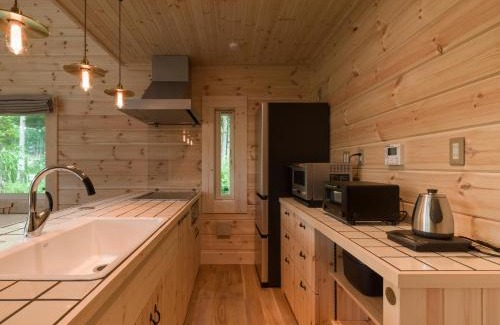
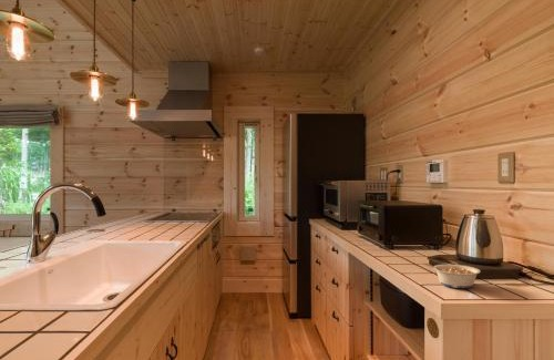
+ legume [423,263,482,289]
